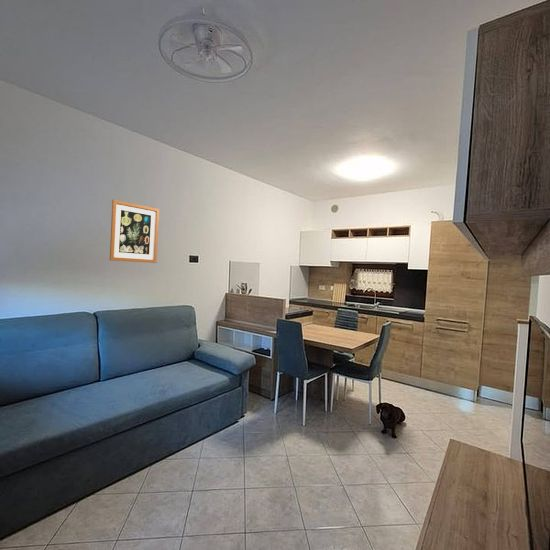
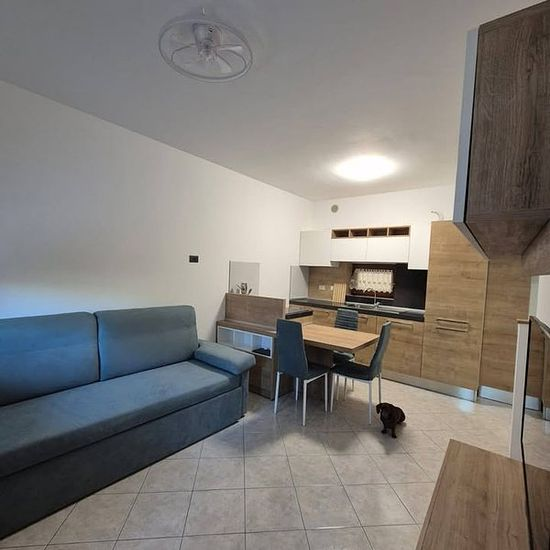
- wall art [109,199,160,264]
